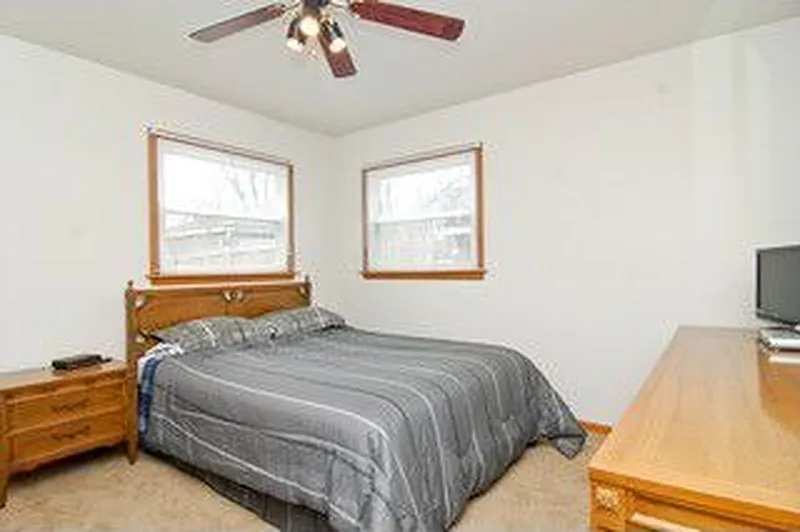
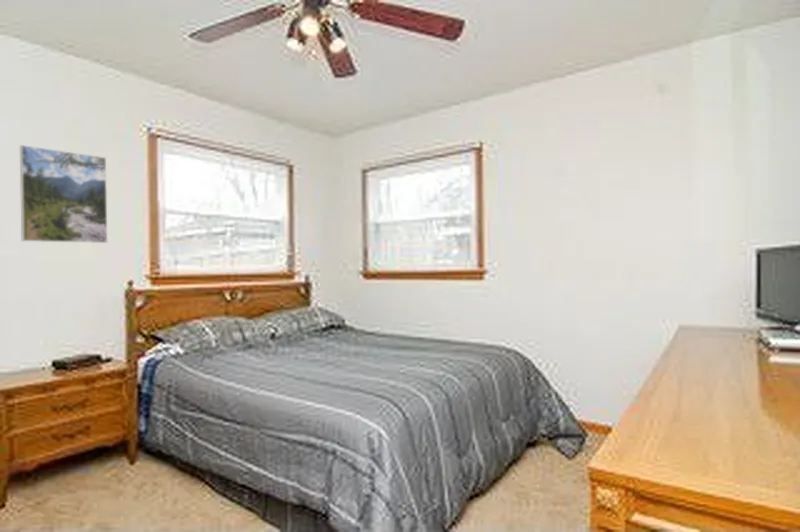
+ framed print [19,144,108,244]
